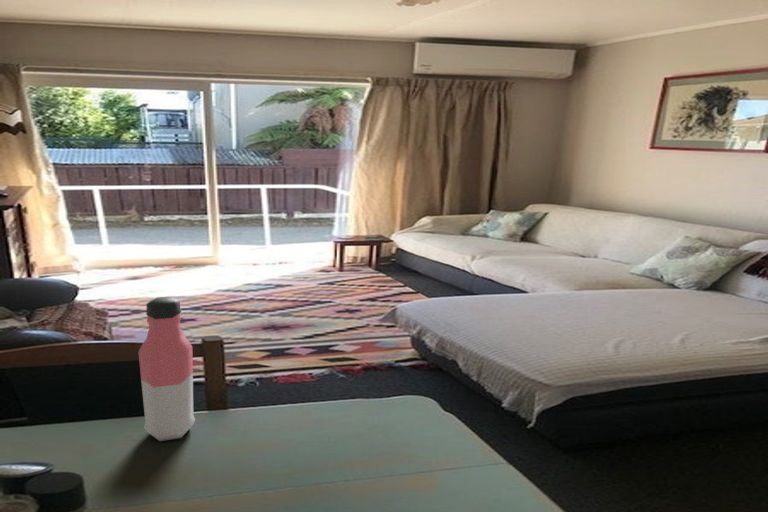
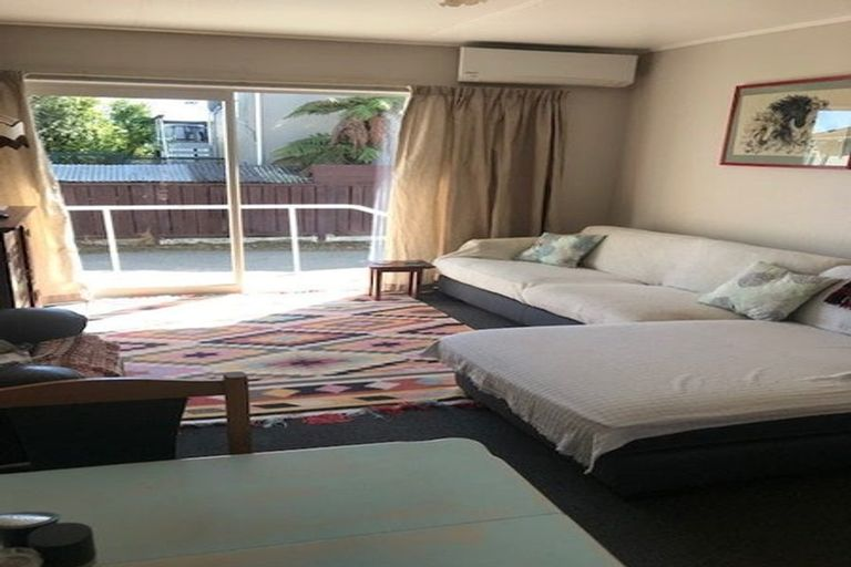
- water bottle [138,296,196,442]
